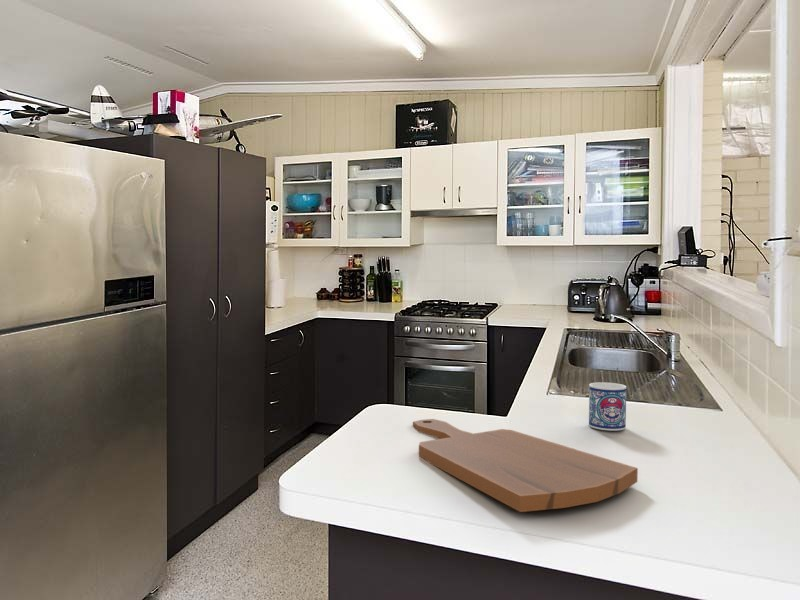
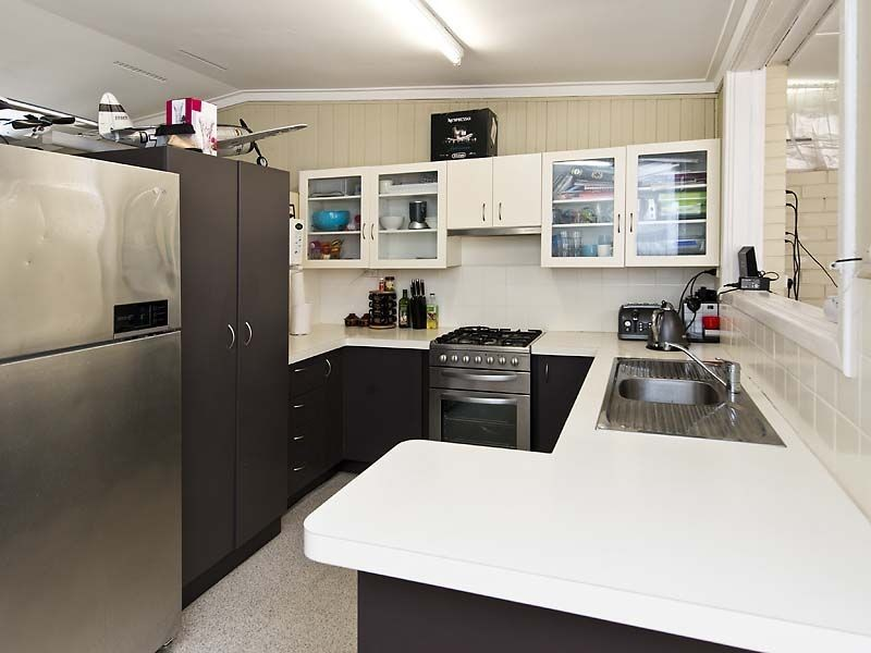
- cutting board [412,418,639,513]
- mug [588,381,627,432]
